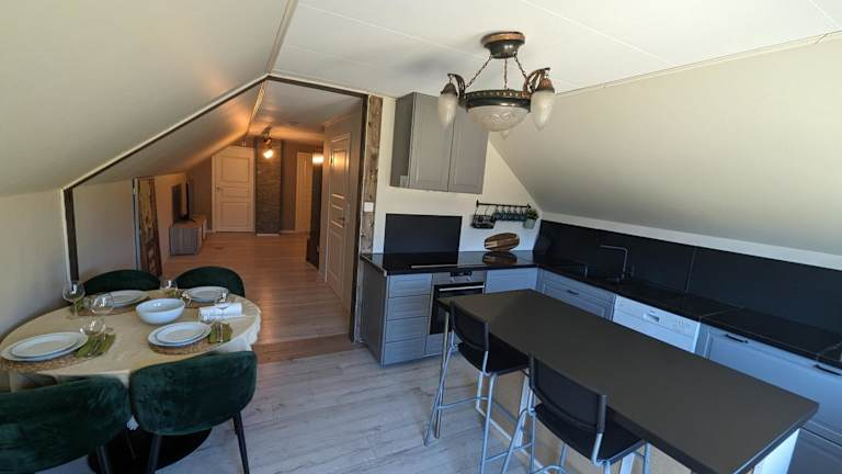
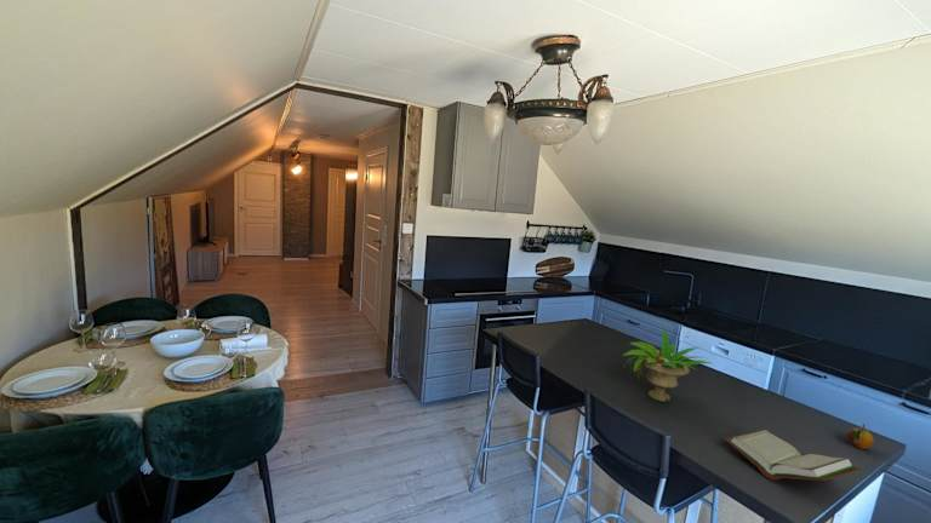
+ potted plant [621,324,712,403]
+ book [724,429,863,482]
+ fruit [846,423,875,450]
